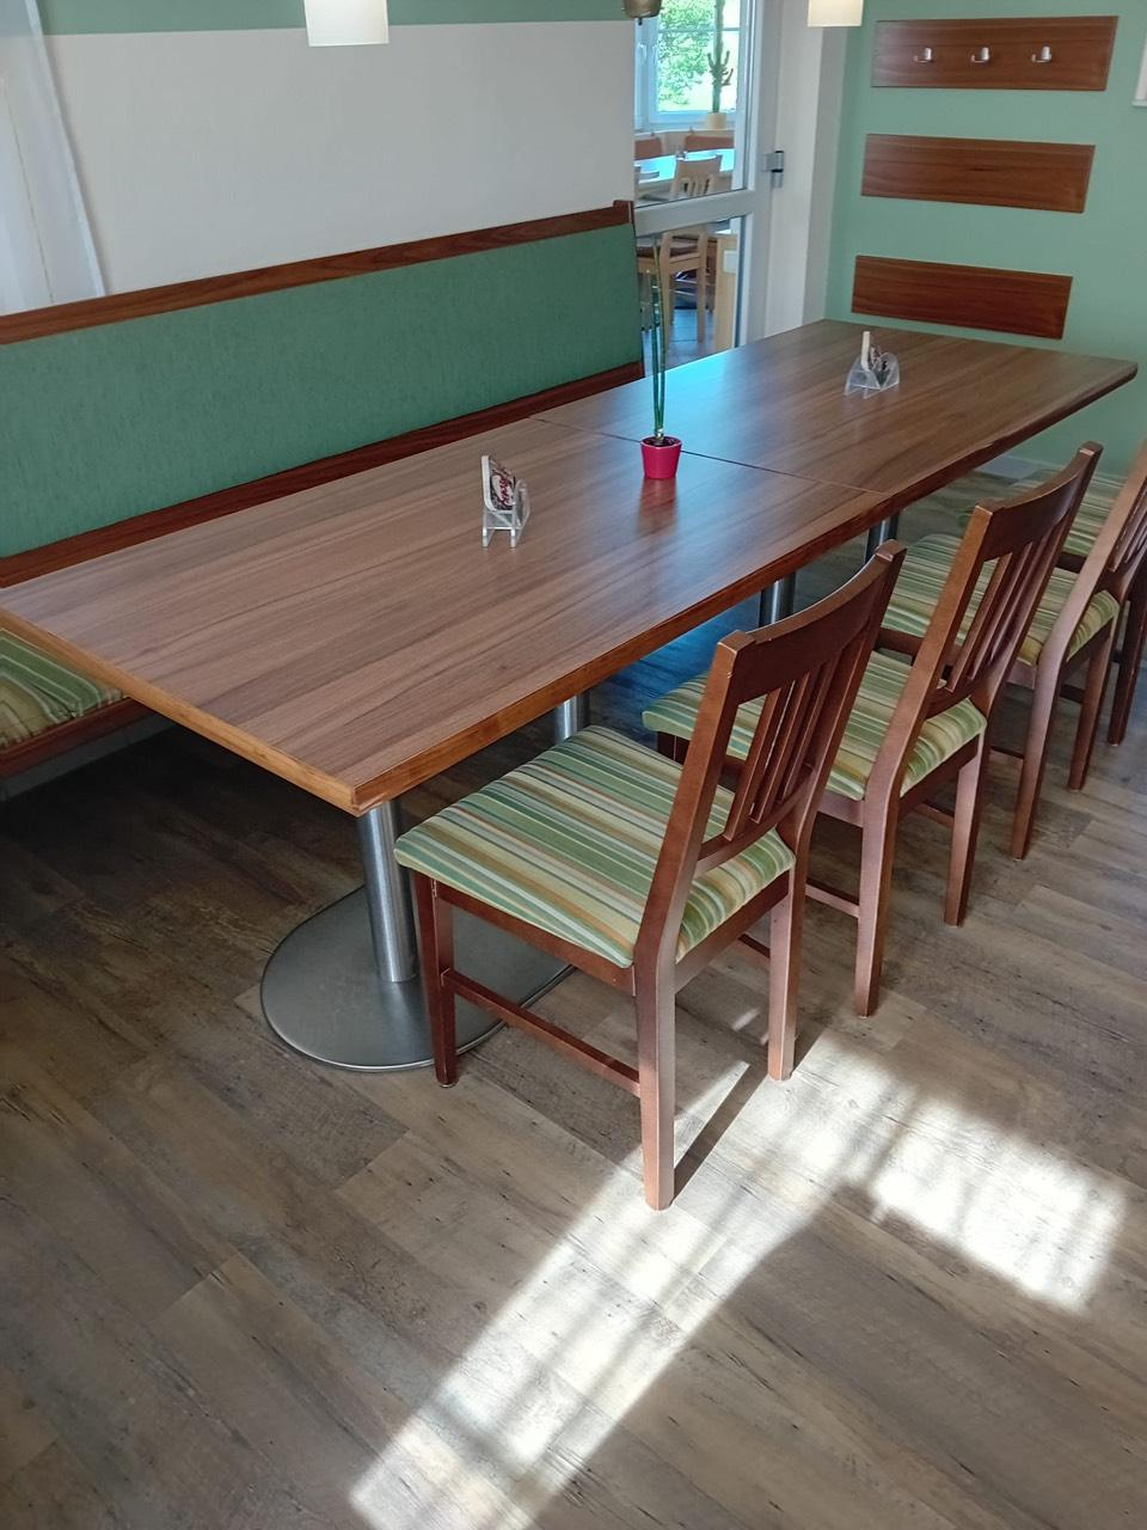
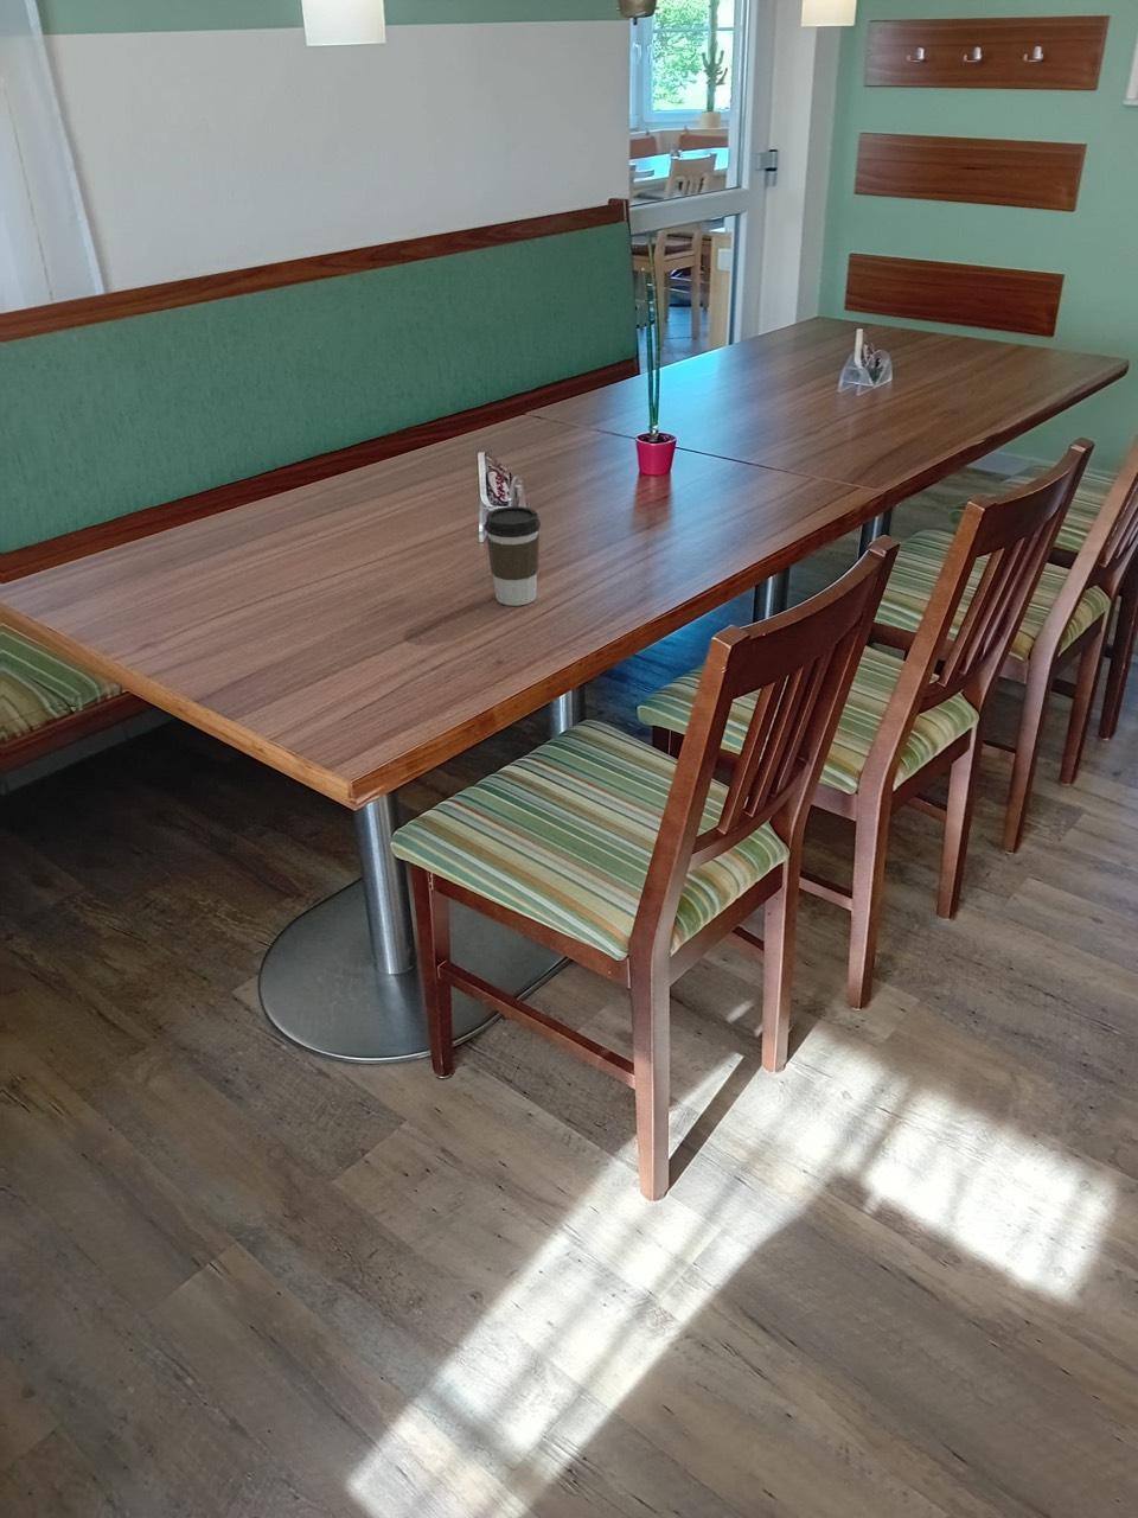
+ coffee cup [484,506,542,607]
